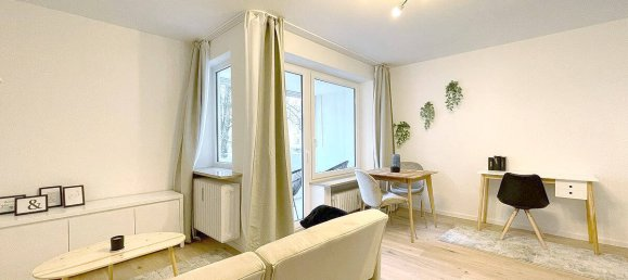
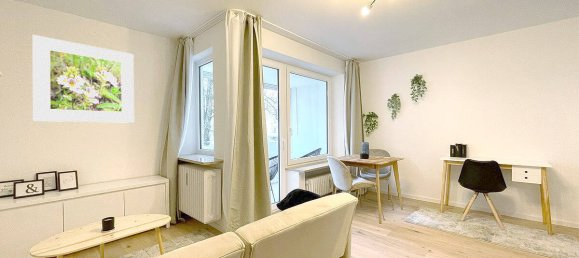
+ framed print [31,34,135,124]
